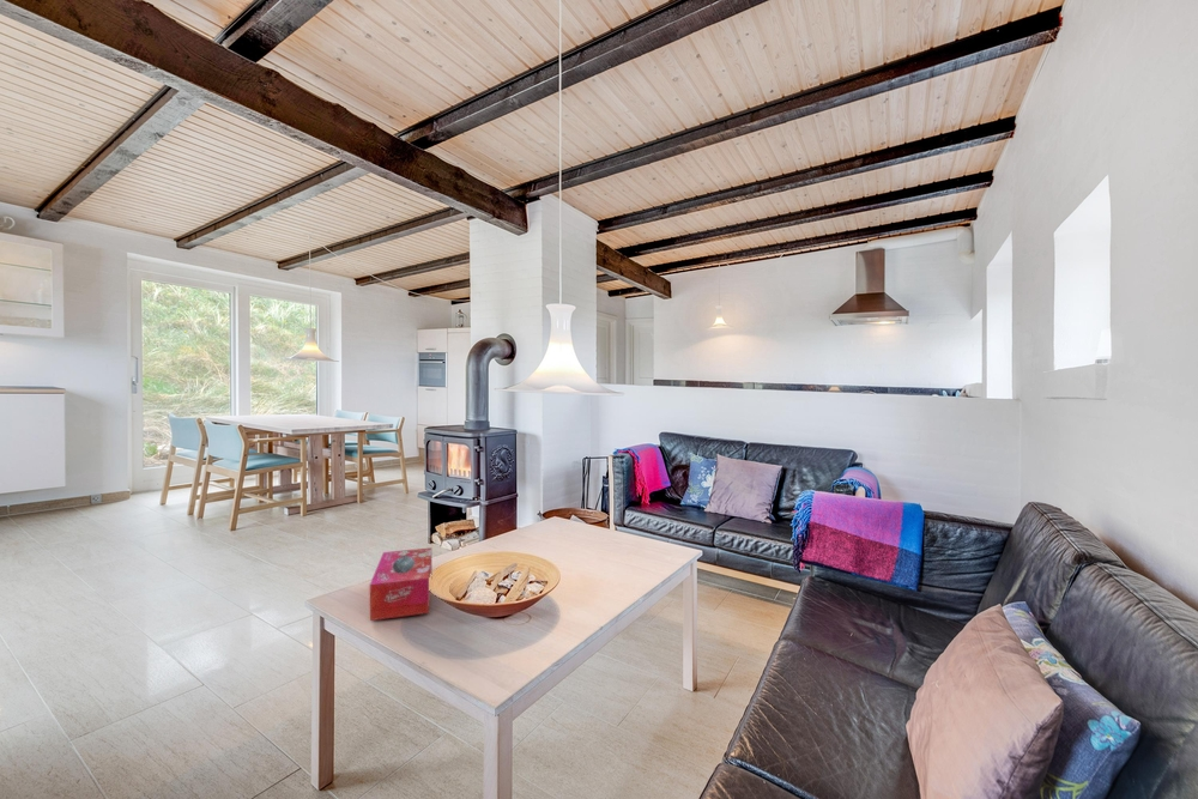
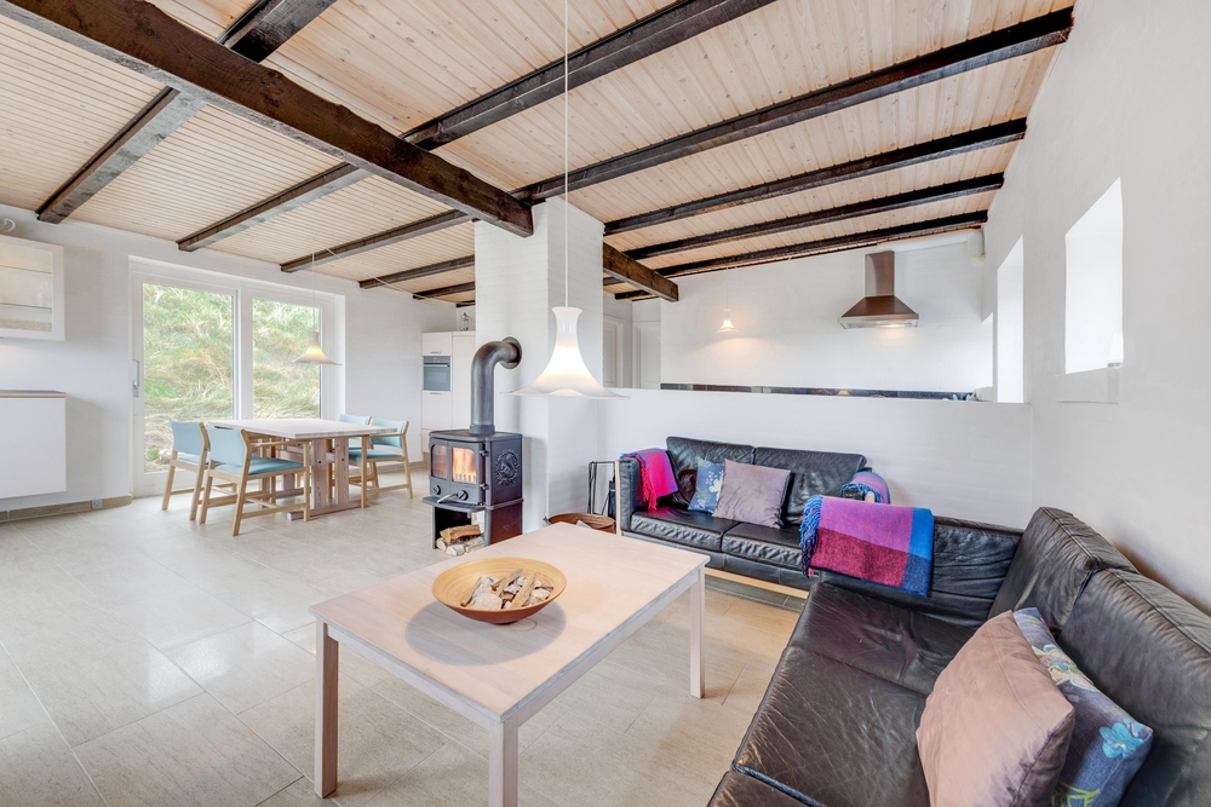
- tissue box [369,546,432,622]
